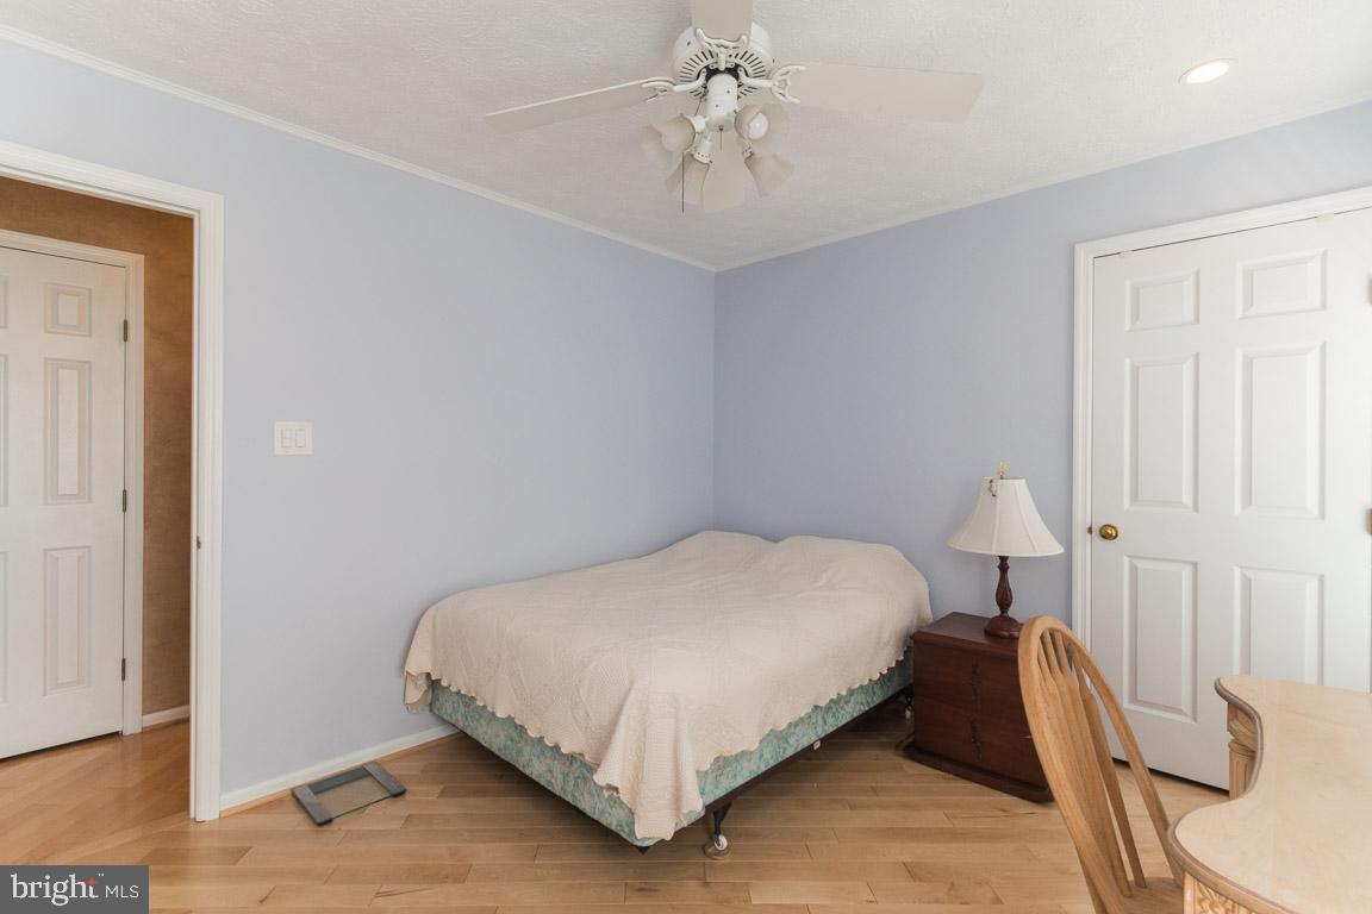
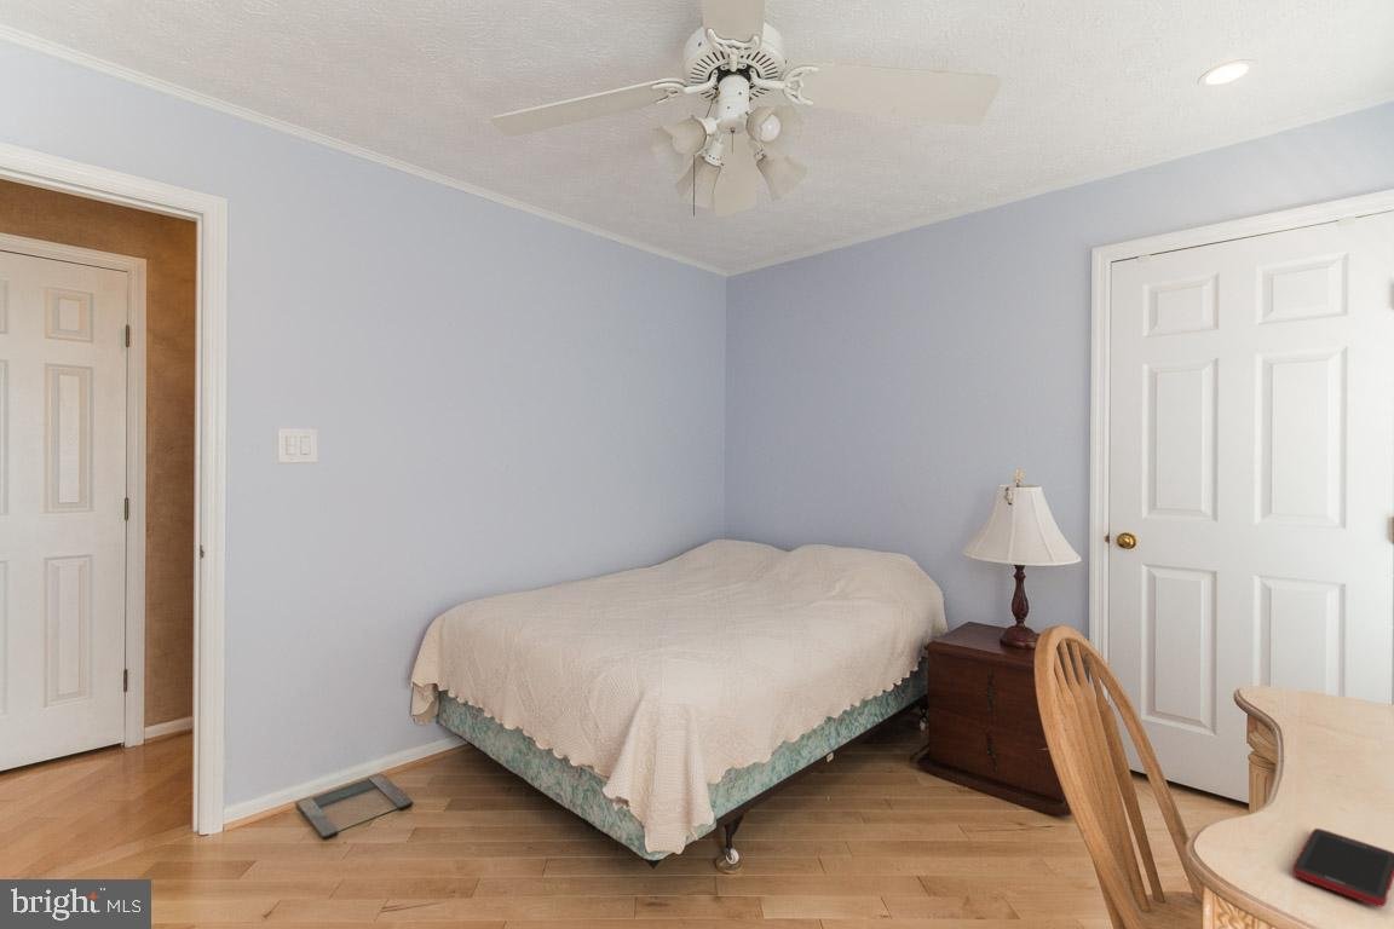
+ cell phone [1292,827,1394,908]
